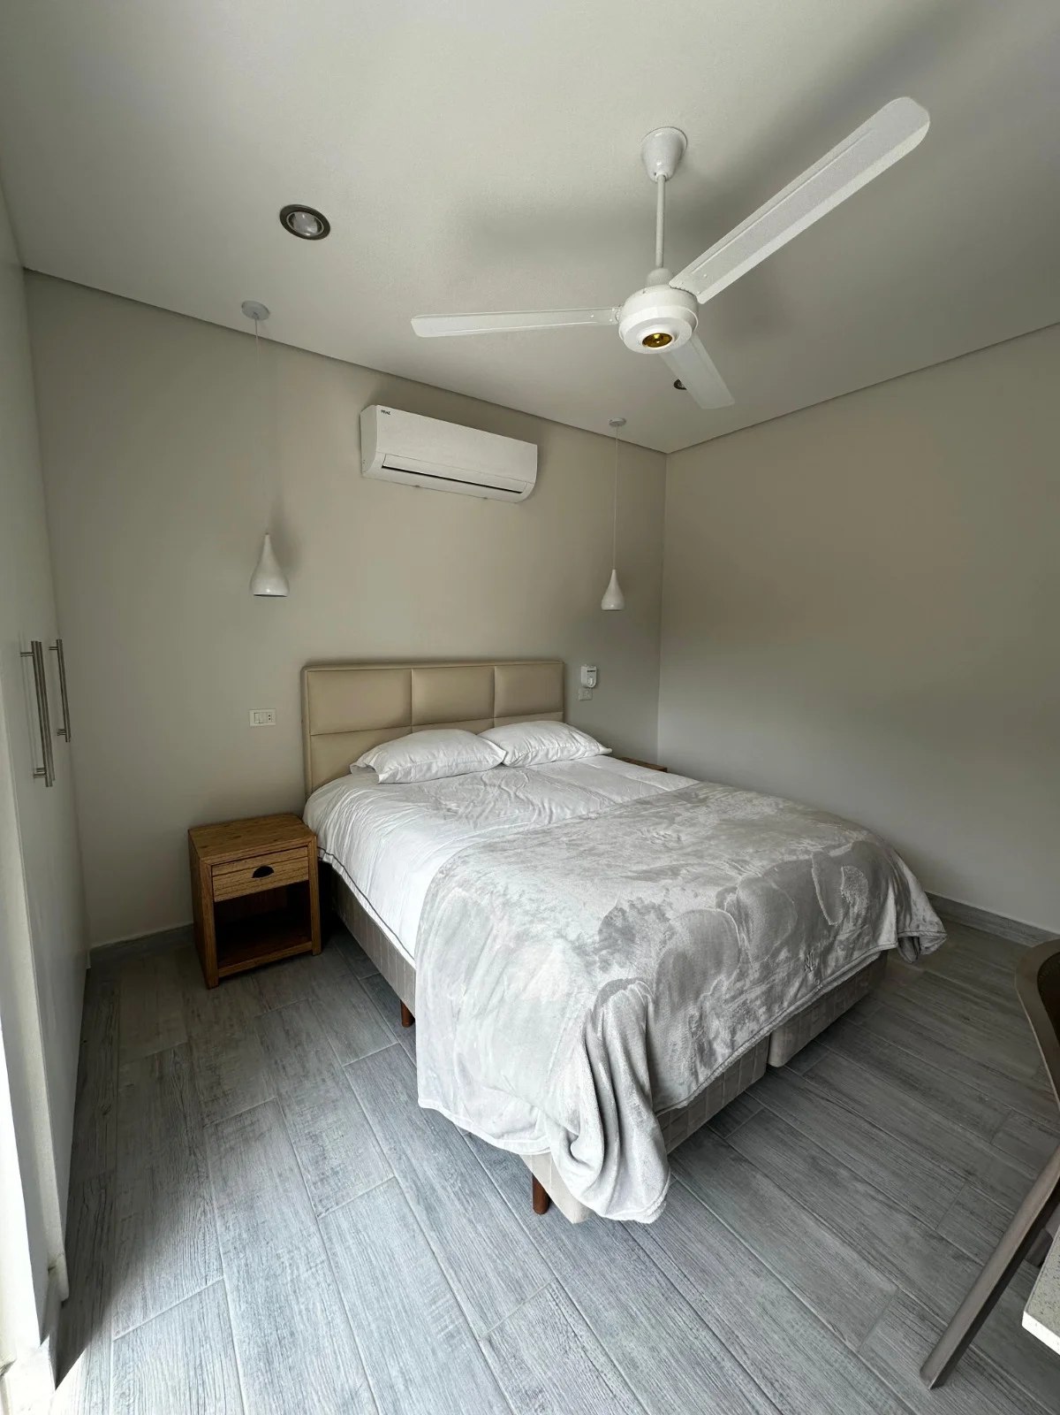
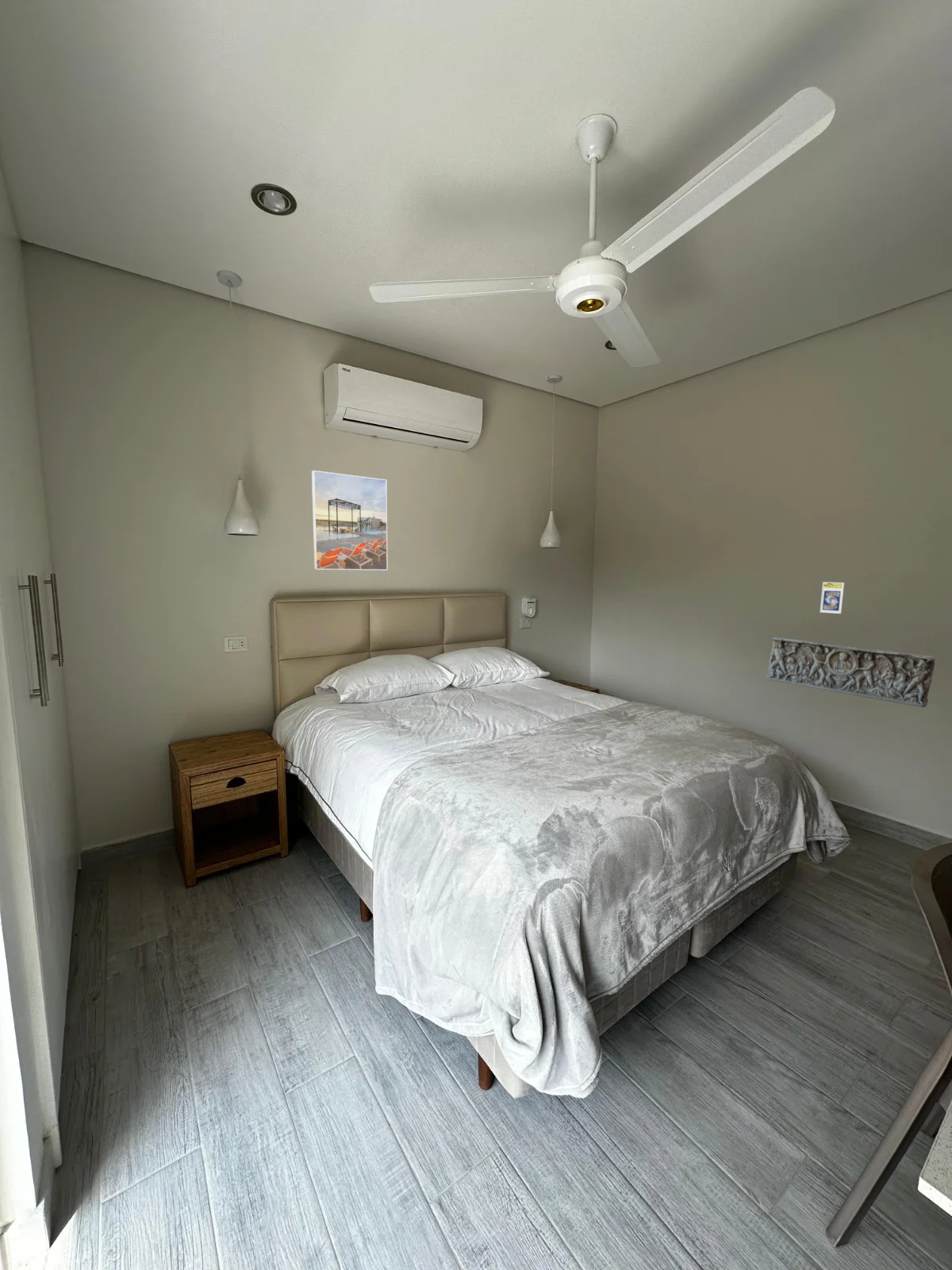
+ wall relief [766,636,936,708]
+ trading card display case [820,581,845,614]
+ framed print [311,470,388,571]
